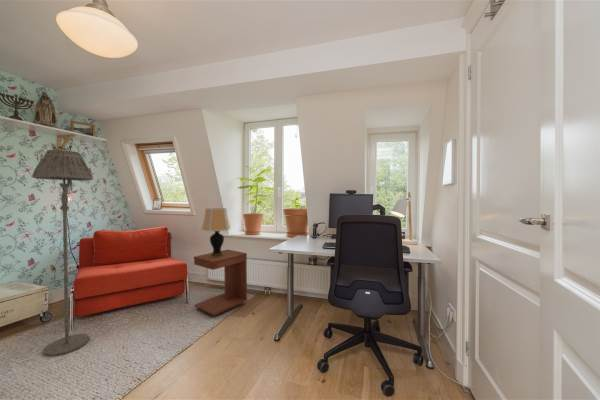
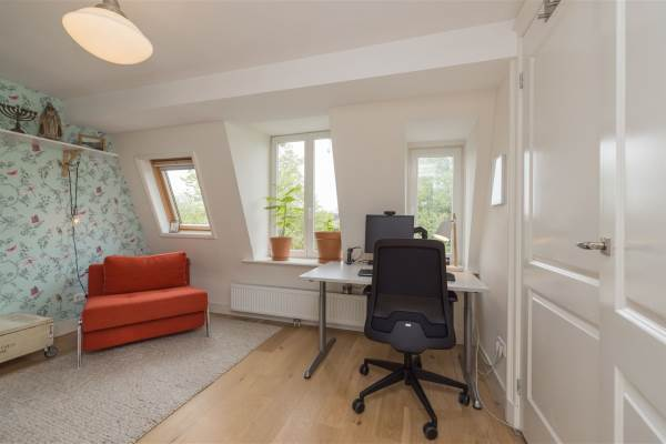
- side table [193,249,248,317]
- table lamp [200,207,231,257]
- floor lamp [31,148,94,357]
